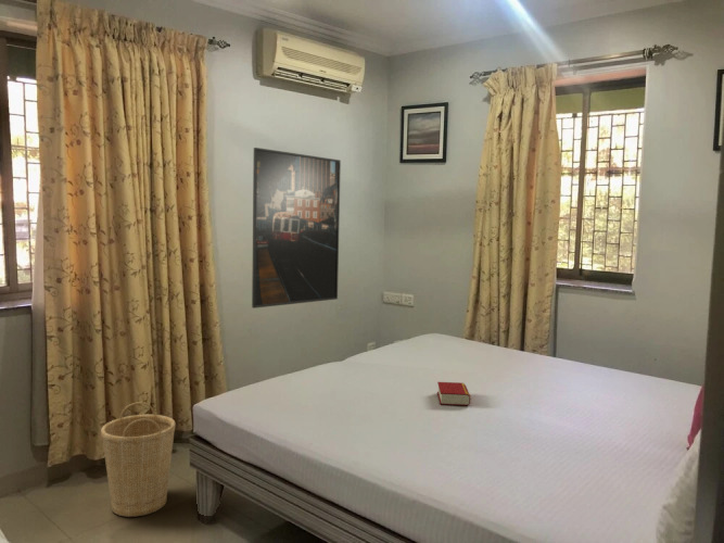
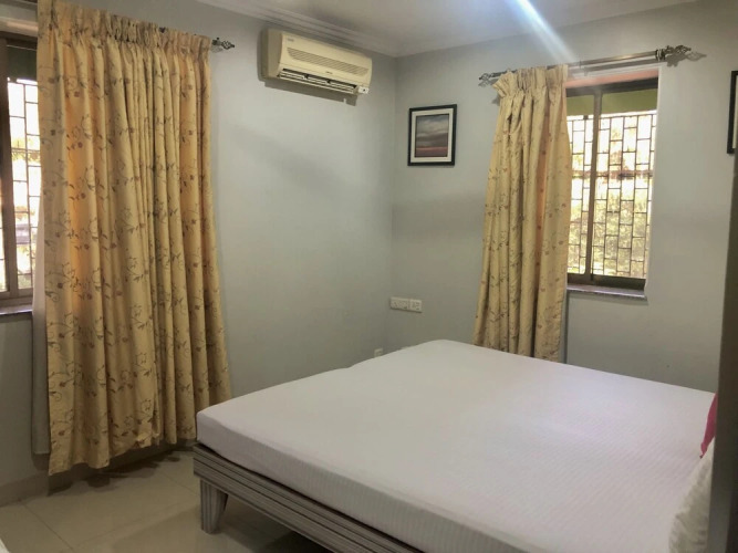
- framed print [251,147,342,310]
- book [436,381,471,407]
- basket [100,401,177,518]
